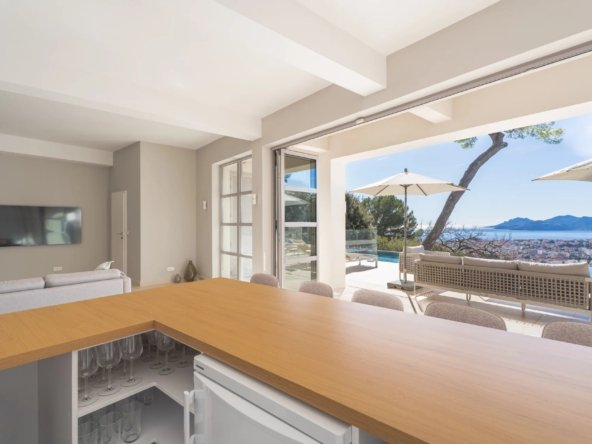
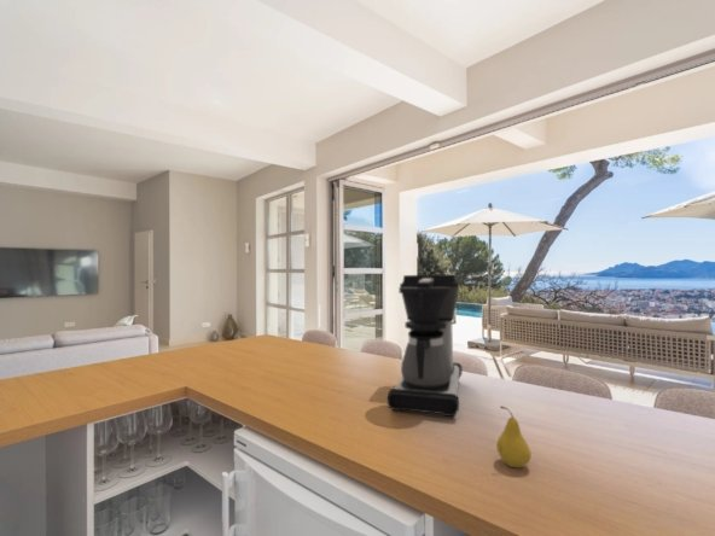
+ fruit [495,404,533,468]
+ coffee maker [386,273,464,418]
